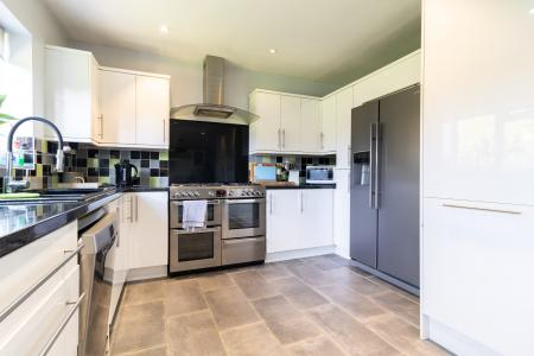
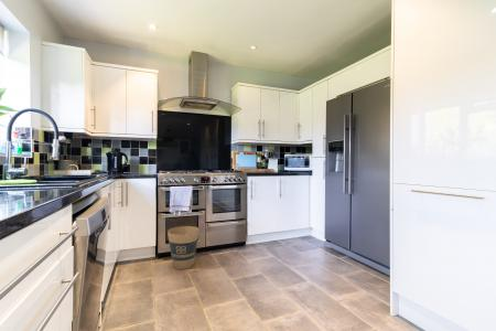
+ trash can [166,225,201,270]
